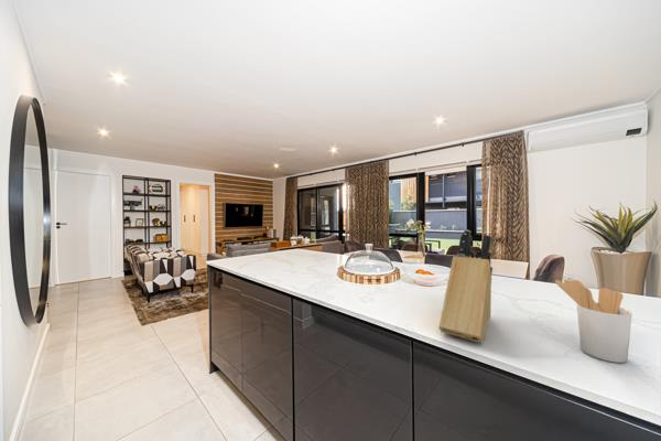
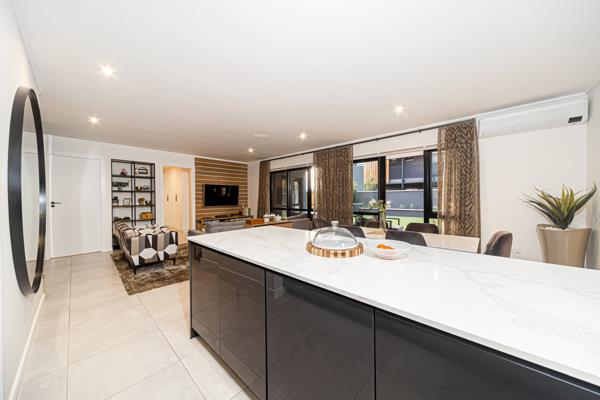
- knife block [437,228,494,344]
- utensil holder [554,279,633,364]
